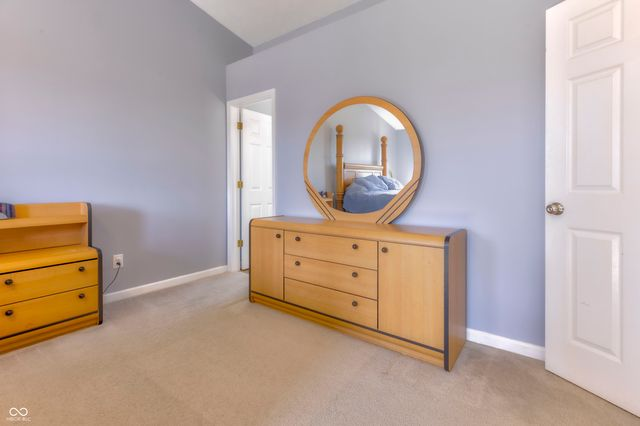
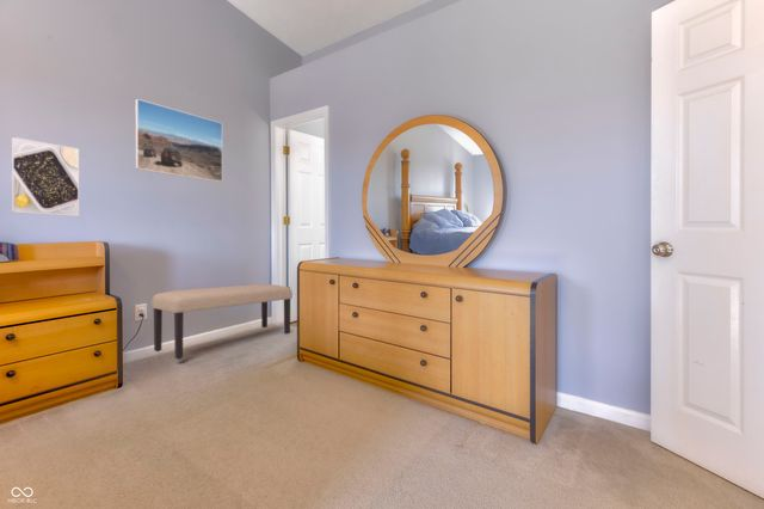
+ bench [150,283,294,361]
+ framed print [11,136,80,217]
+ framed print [135,98,223,184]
